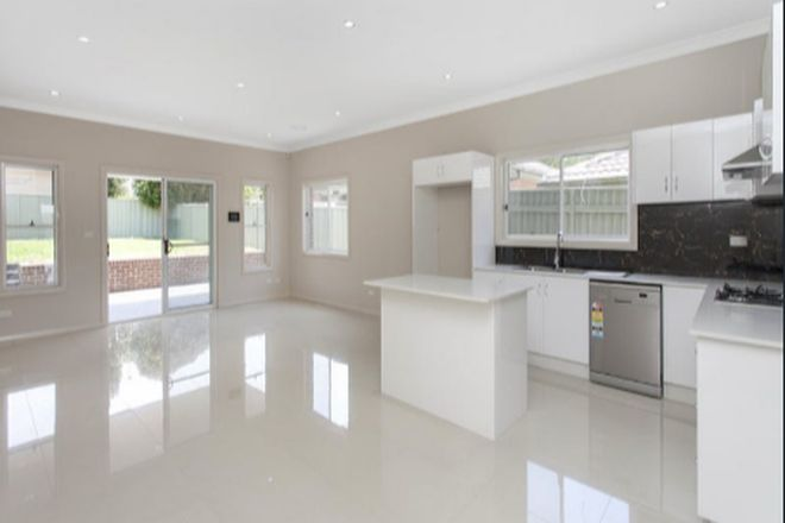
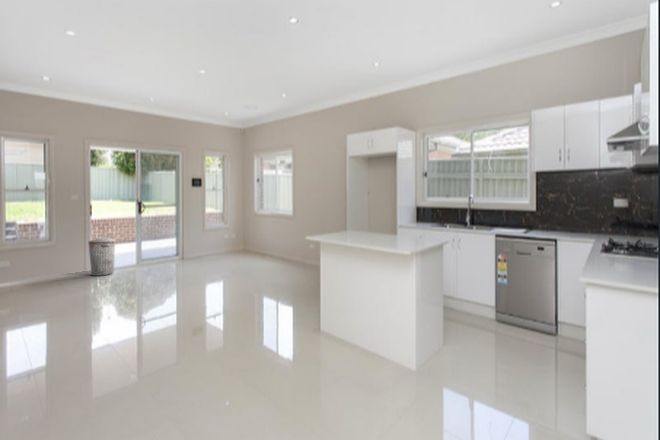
+ trash can [87,235,116,277]
